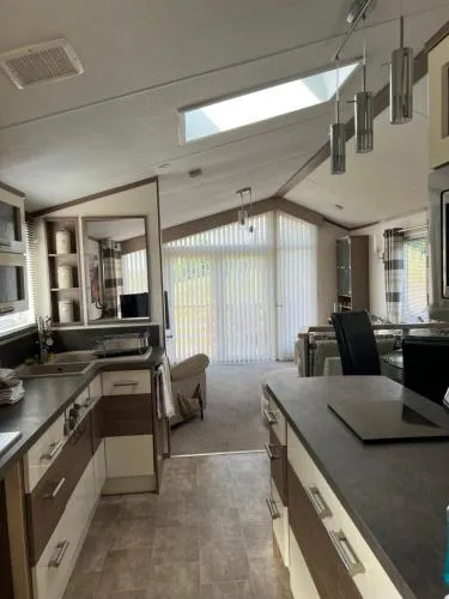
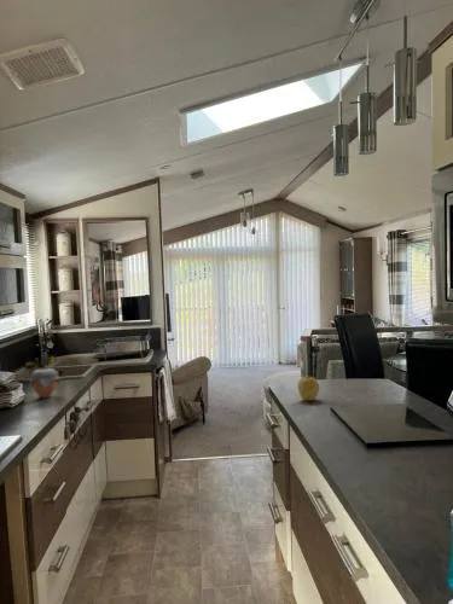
+ apple [296,376,320,402]
+ jar [28,367,60,399]
